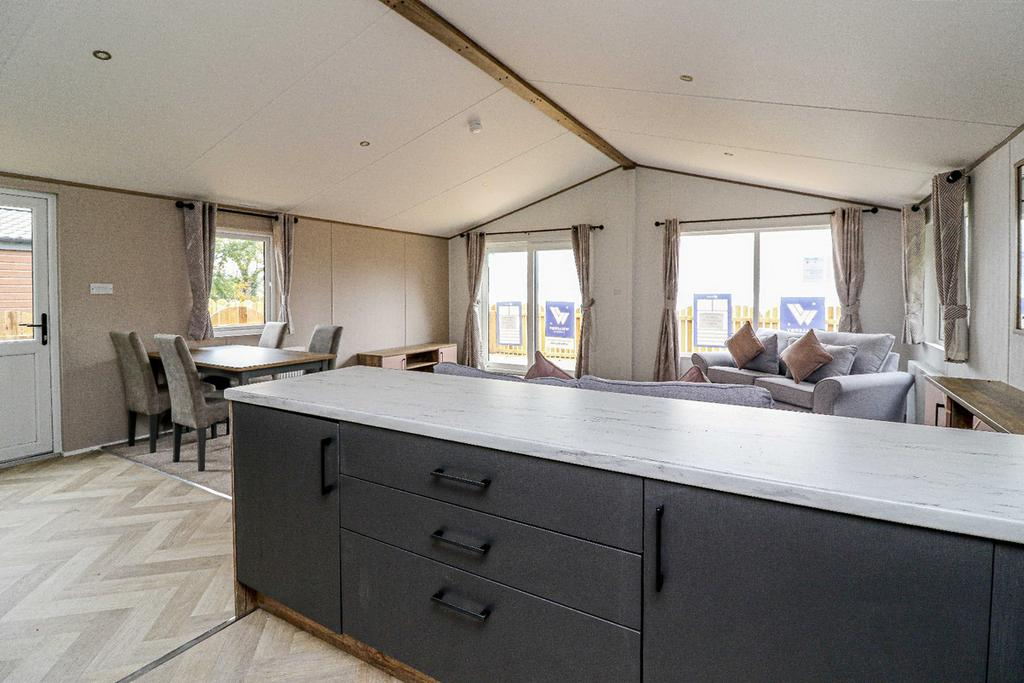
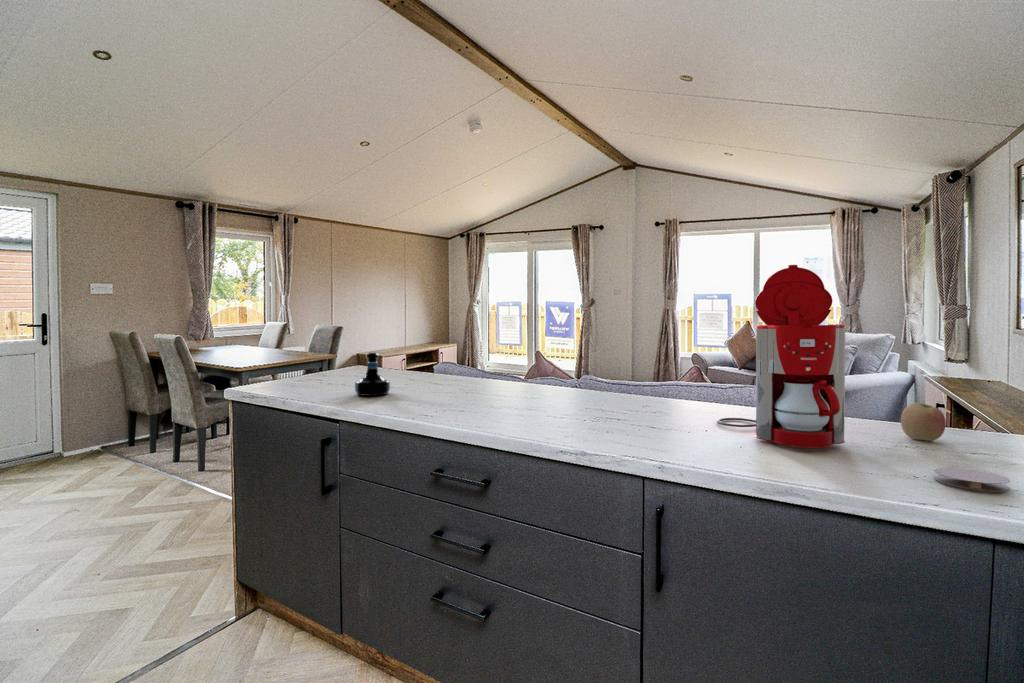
+ apple [900,402,947,441]
+ coaster [933,467,1011,493]
+ tequila bottle [354,352,391,397]
+ coffee maker [716,264,846,449]
